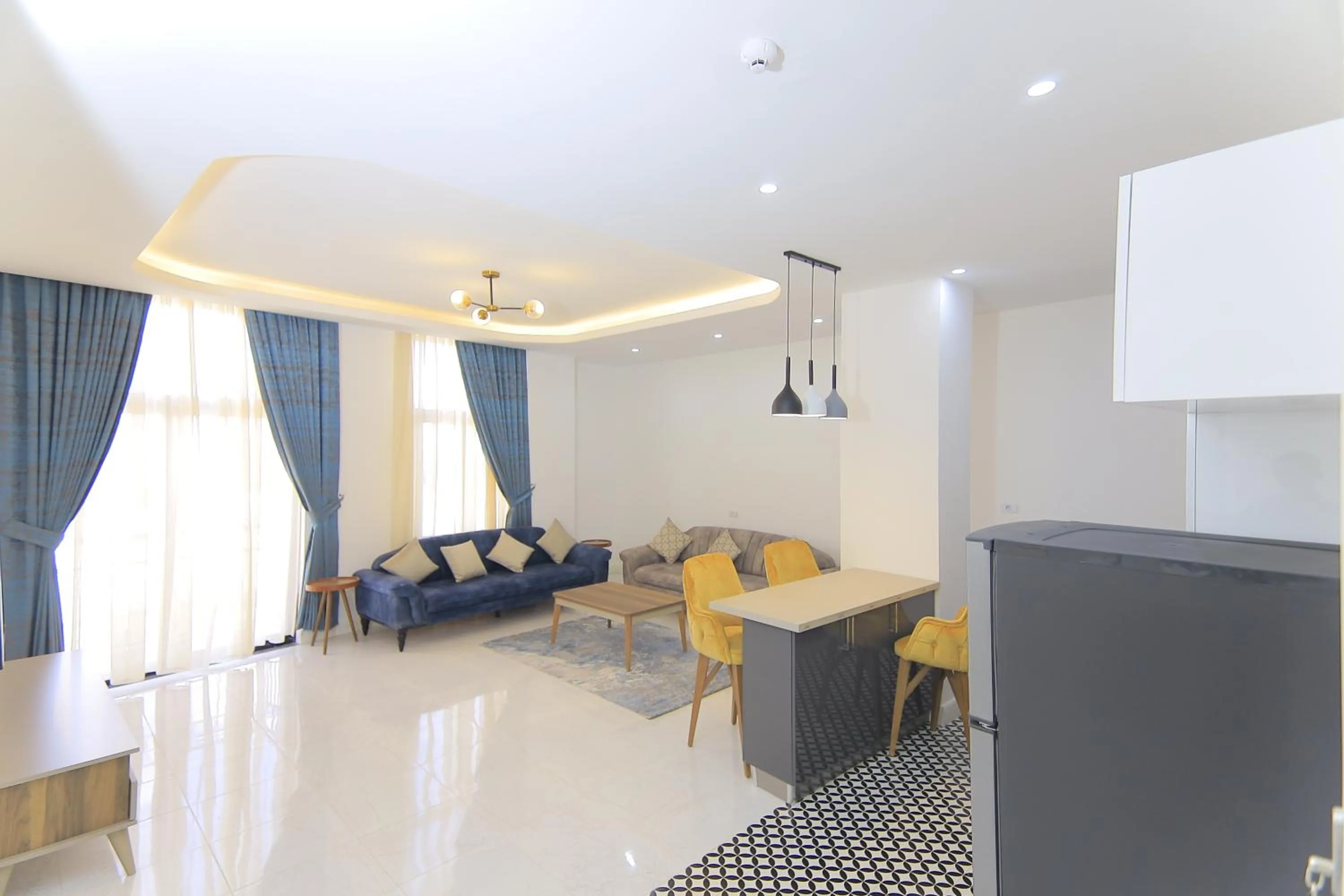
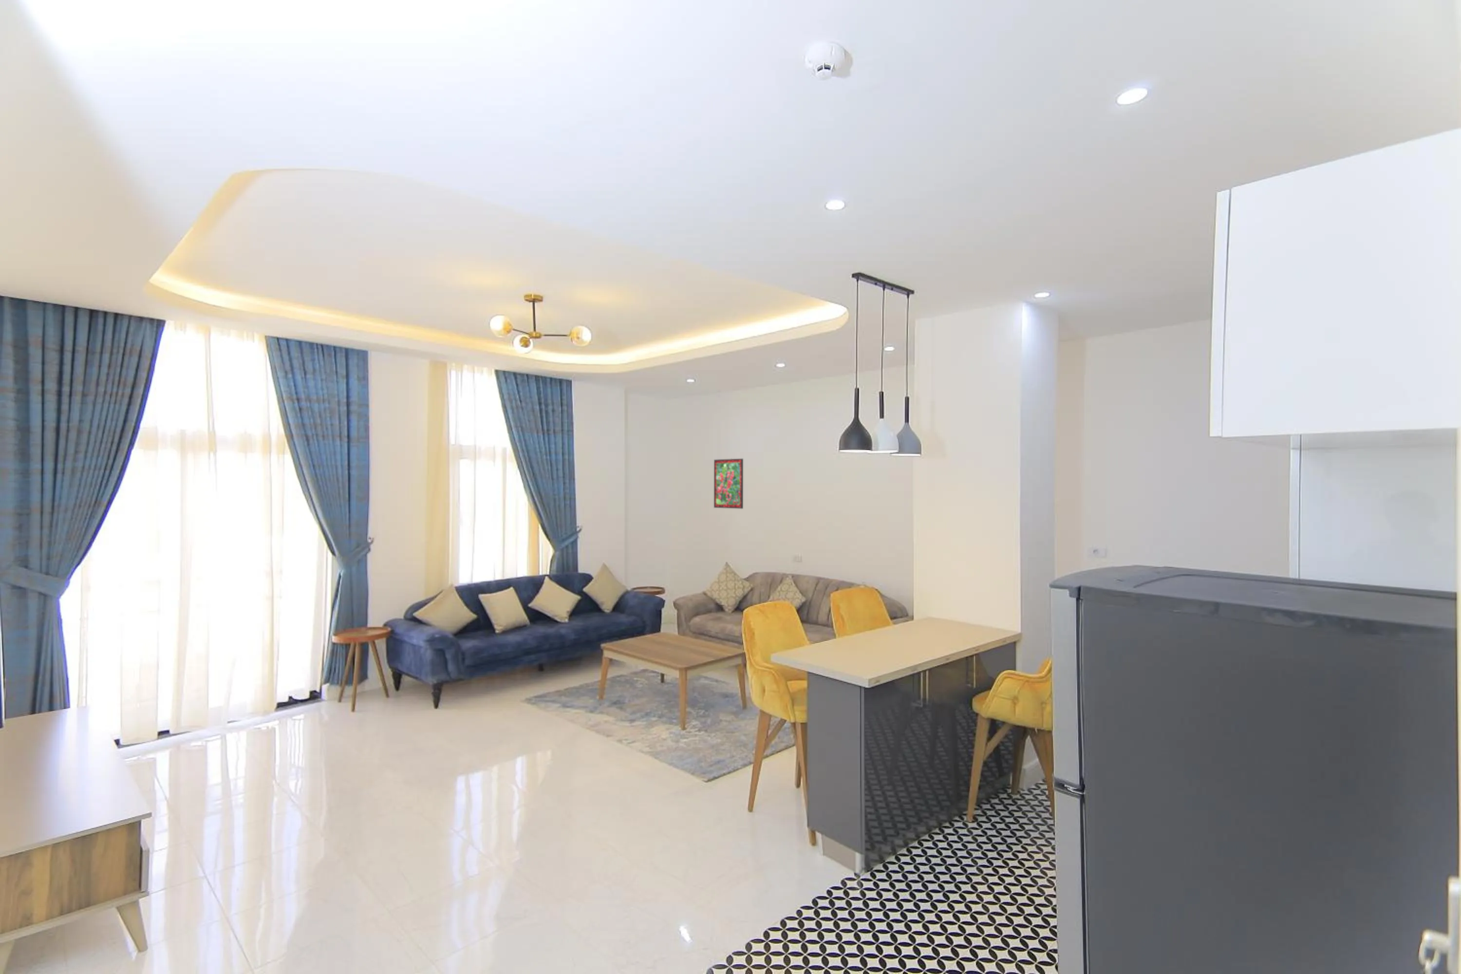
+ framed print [713,459,744,510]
